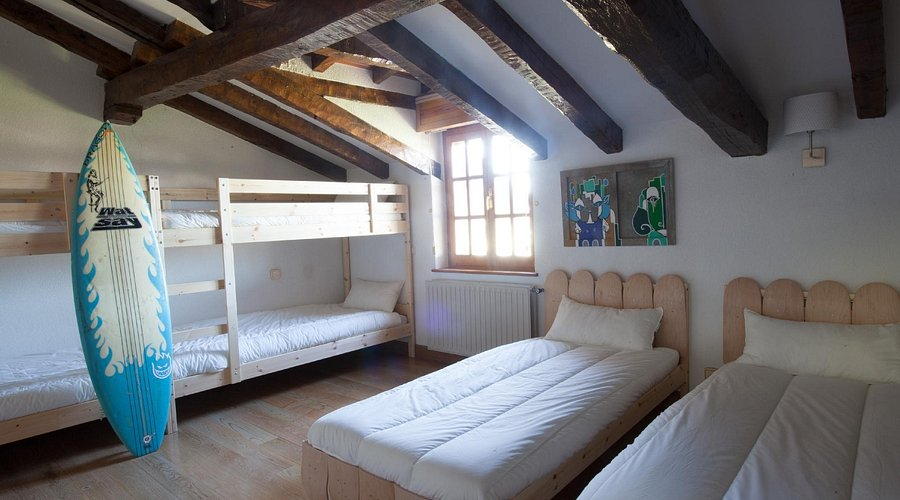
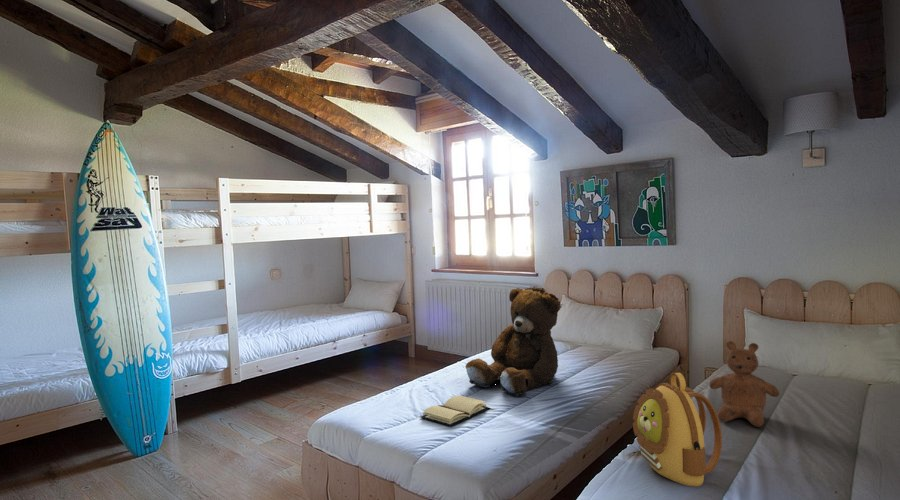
+ backpack [632,372,723,487]
+ book [419,394,491,427]
+ teddy bear [462,287,563,397]
+ teddy bear [708,340,781,428]
